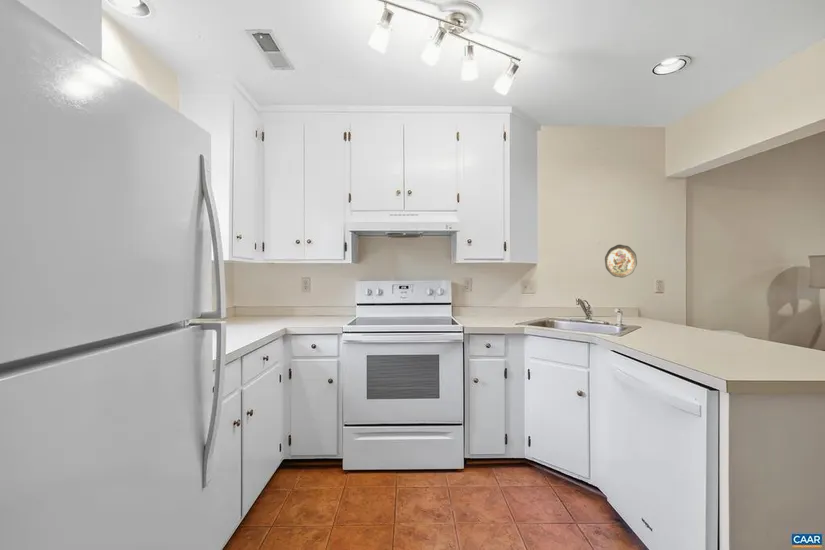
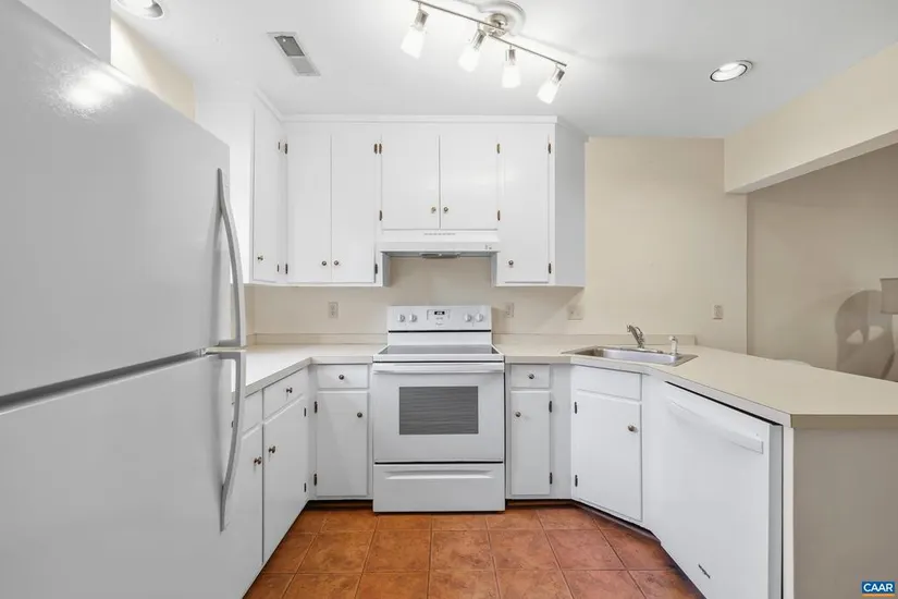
- decorative plate [604,244,638,279]
